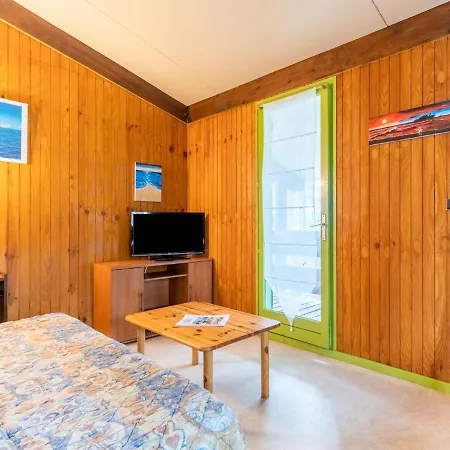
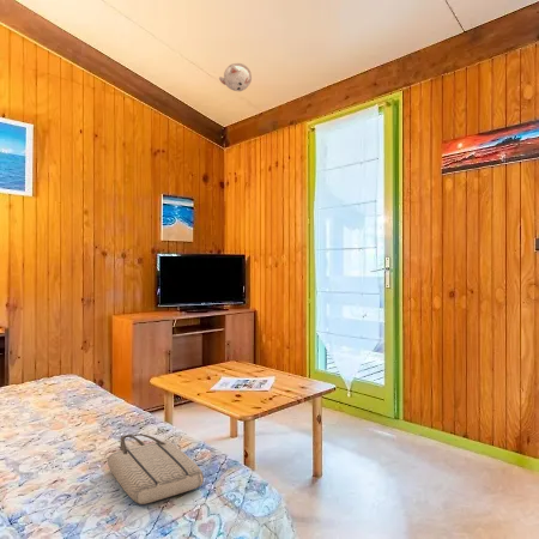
+ tote bag [107,434,205,505]
+ ceiling light [218,62,253,92]
